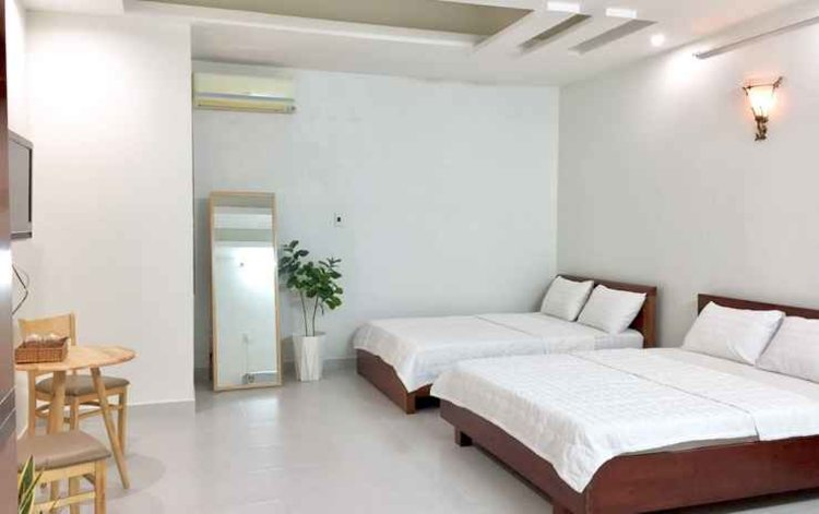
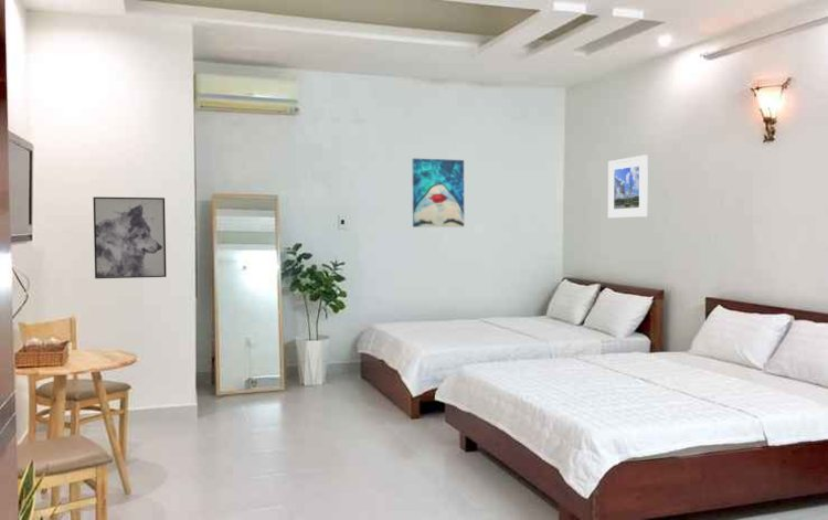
+ wall art [92,195,168,279]
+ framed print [607,153,649,220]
+ wall art [412,158,465,229]
